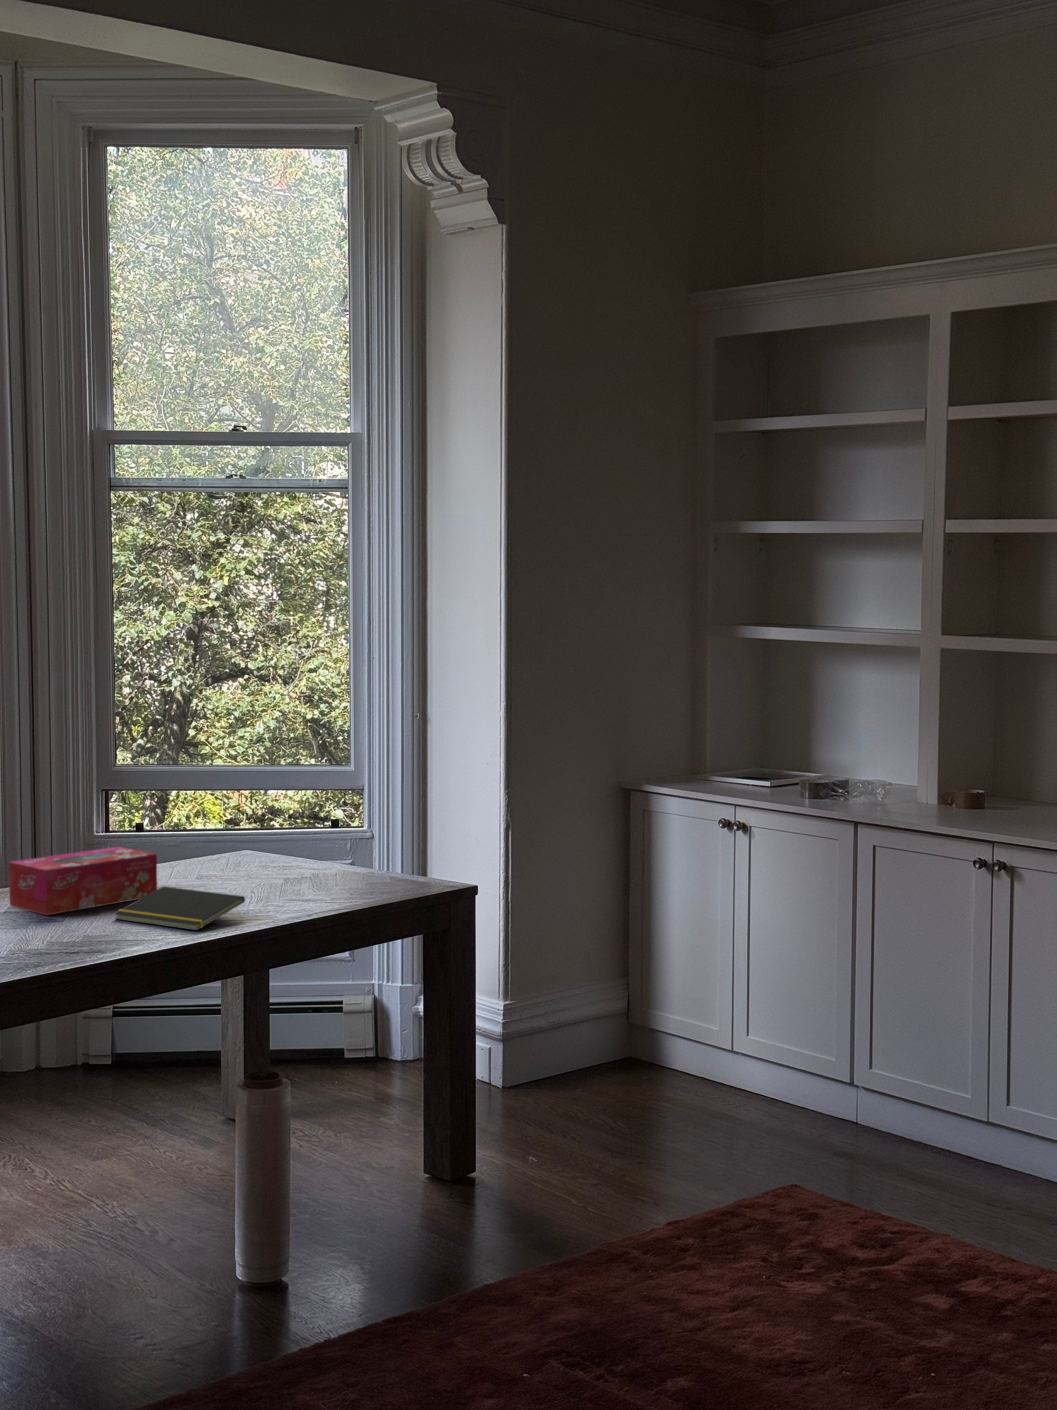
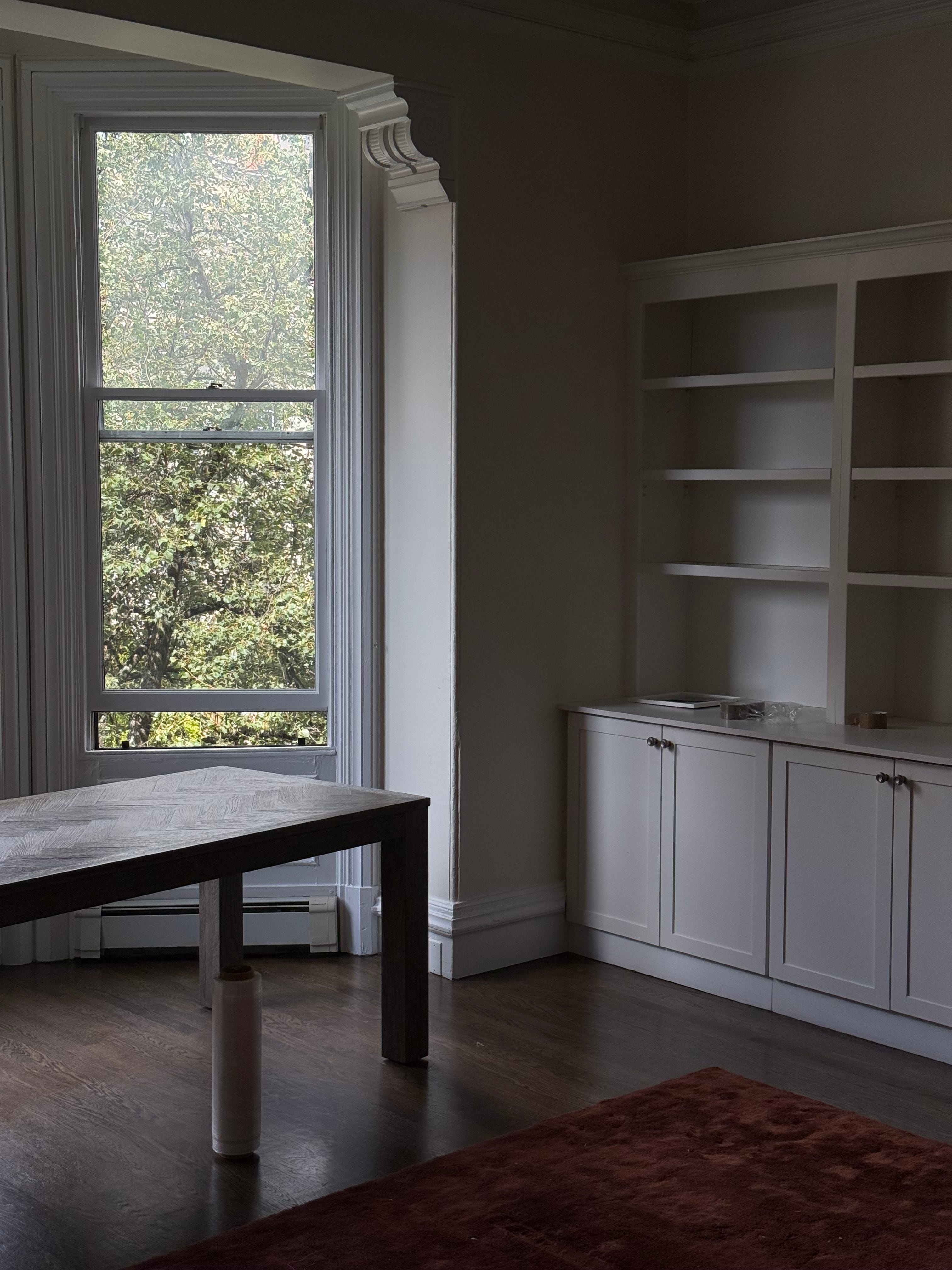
- notepad [113,886,245,930]
- tissue box [9,846,158,916]
